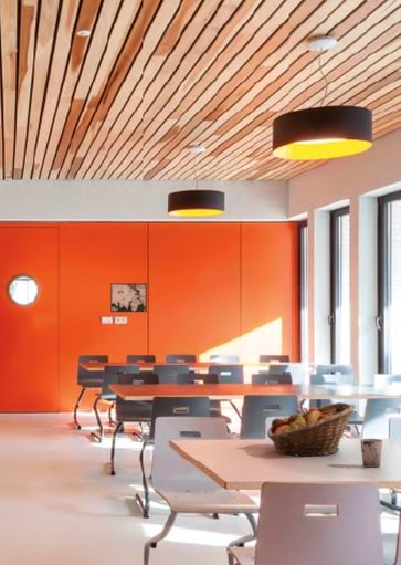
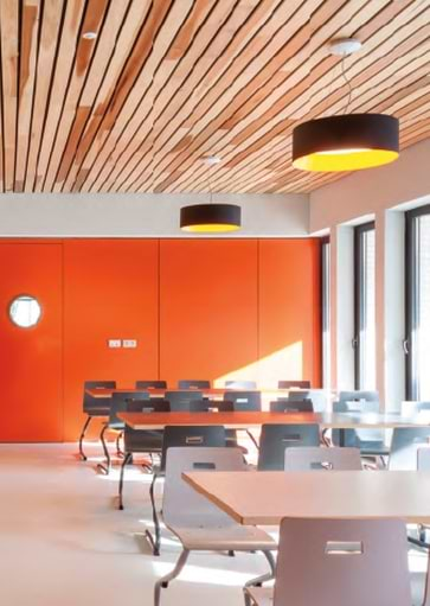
- fruit basket [266,401,357,458]
- cup [359,438,383,469]
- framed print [109,282,148,313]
